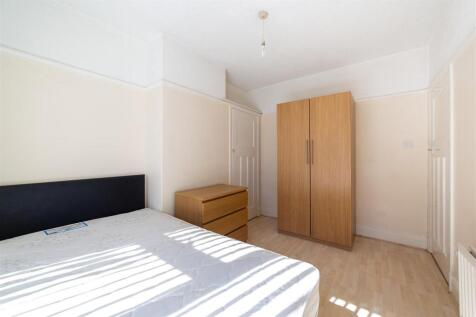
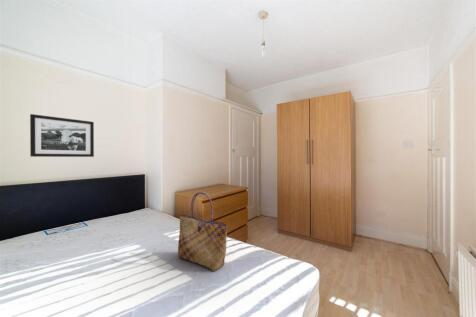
+ tote bag [177,191,228,272]
+ picture frame [29,113,95,158]
